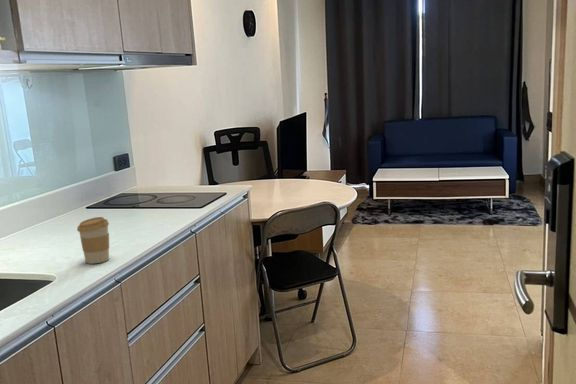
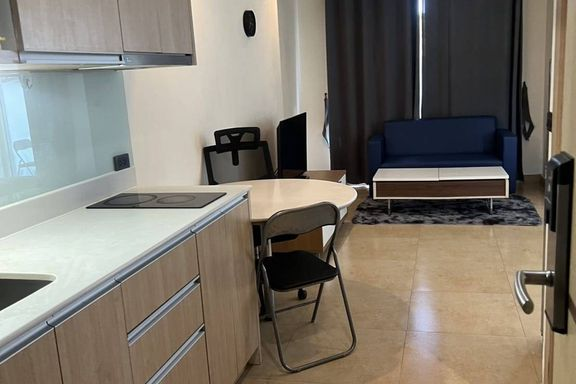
- coffee cup [76,216,110,265]
